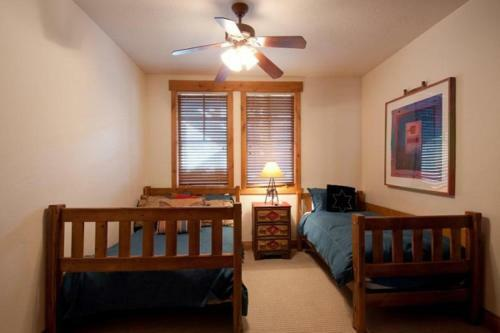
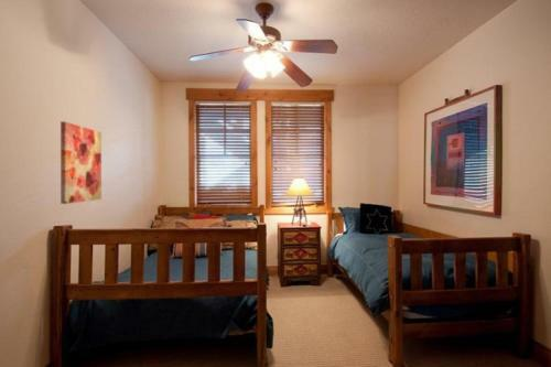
+ wall art [60,120,102,205]
